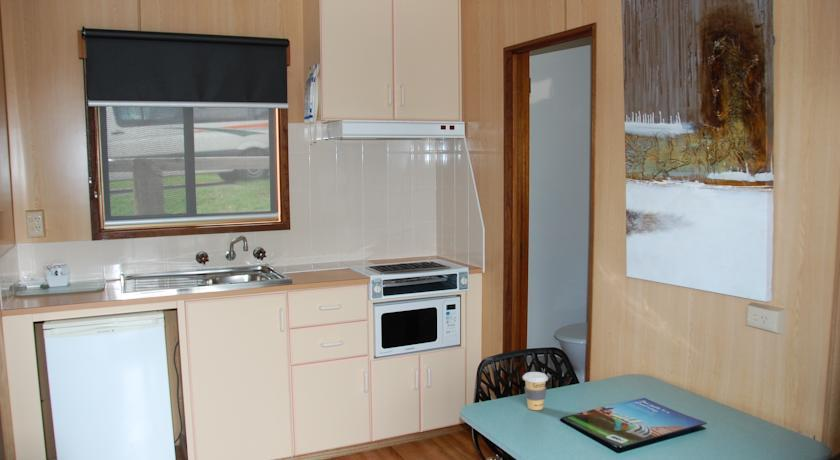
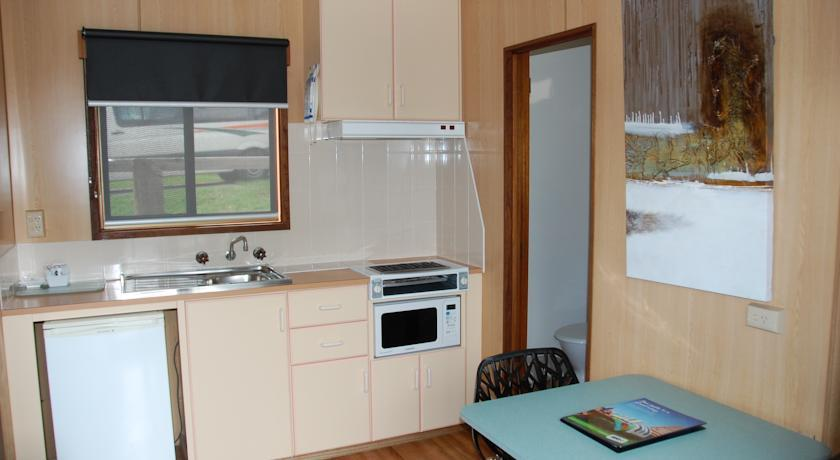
- coffee cup [522,371,549,411]
